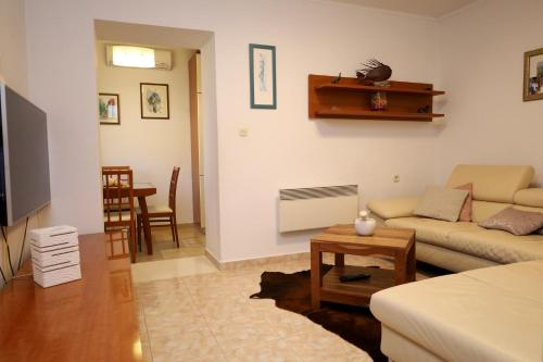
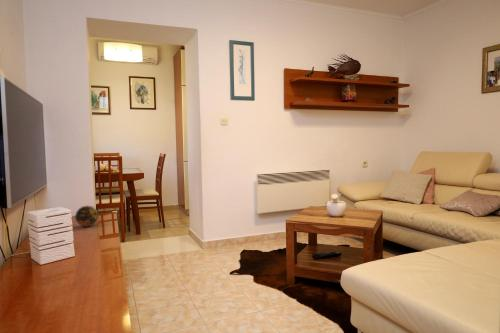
+ decorative orb [74,205,99,228]
